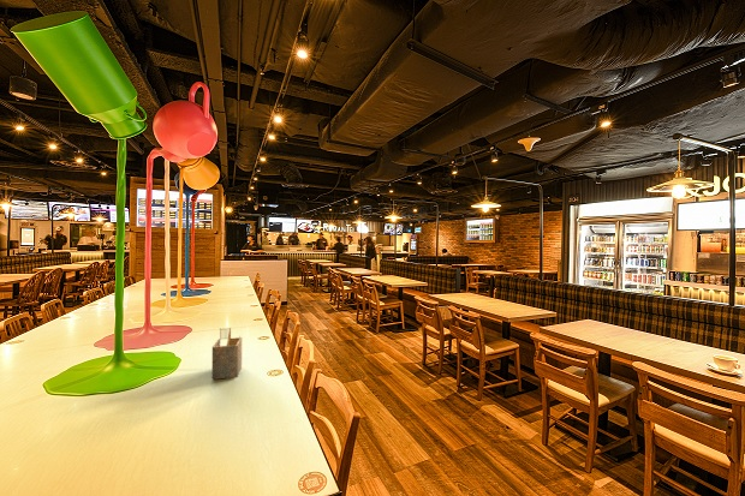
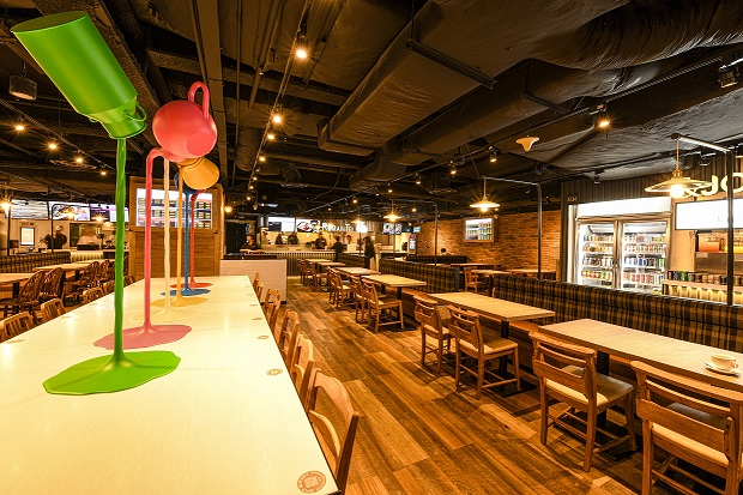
- napkin holder [211,327,243,381]
